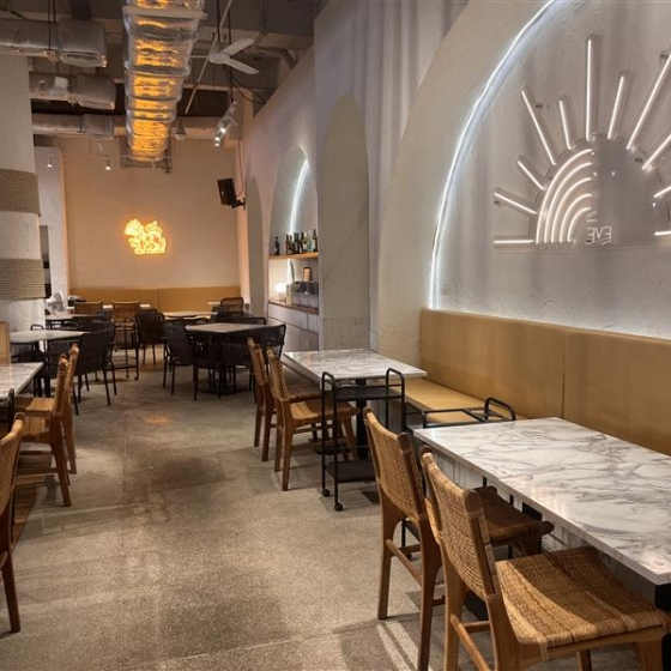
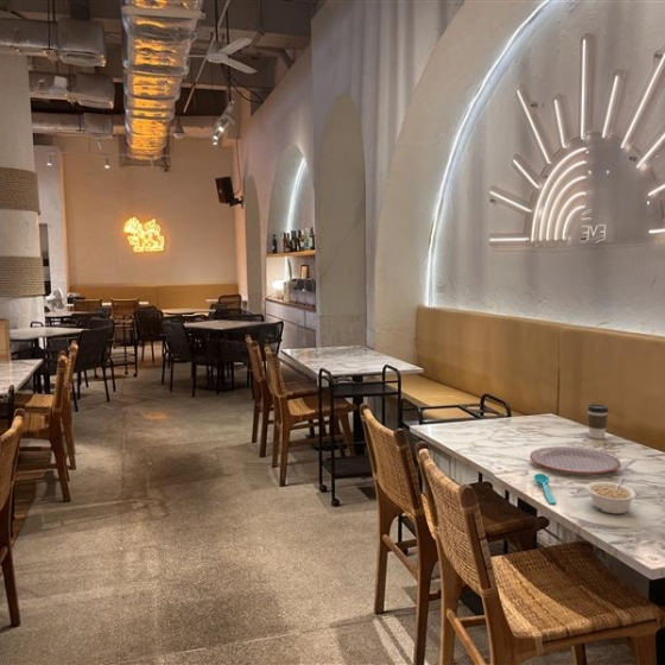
+ plate [528,445,622,476]
+ spoon [533,473,557,506]
+ legume [585,476,638,515]
+ coffee cup [585,404,609,439]
